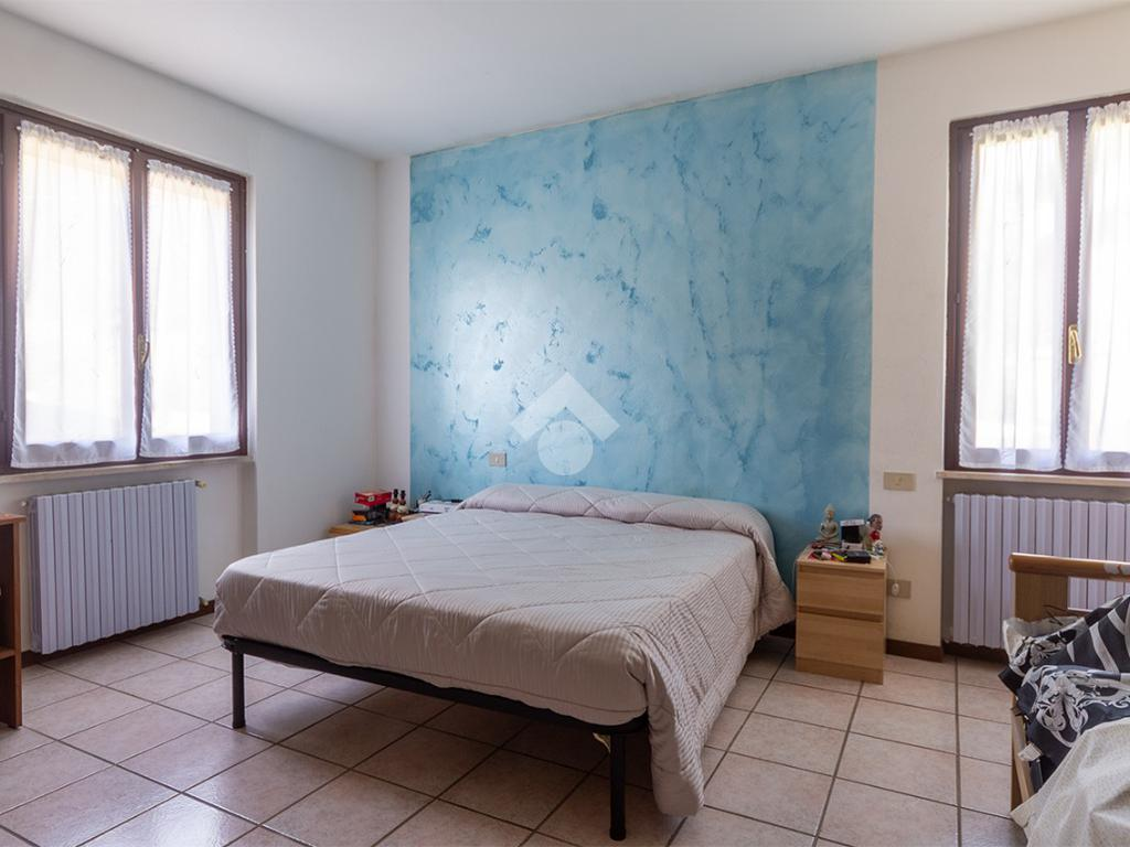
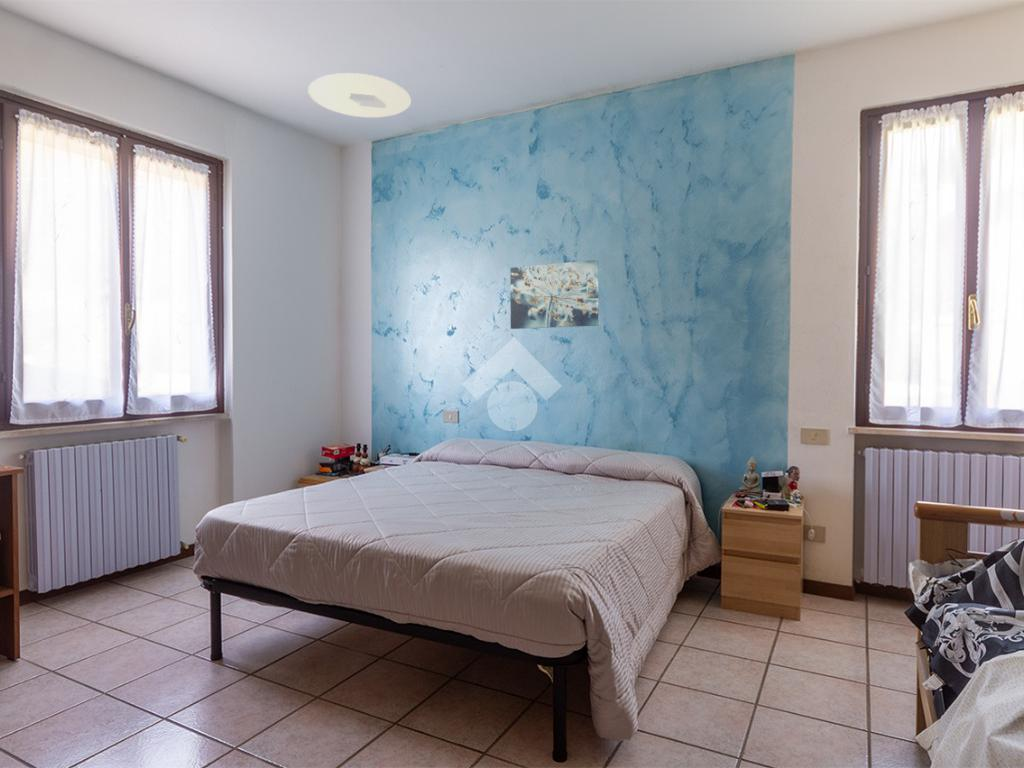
+ ceiling light [307,72,412,119]
+ wall art [510,259,599,330]
